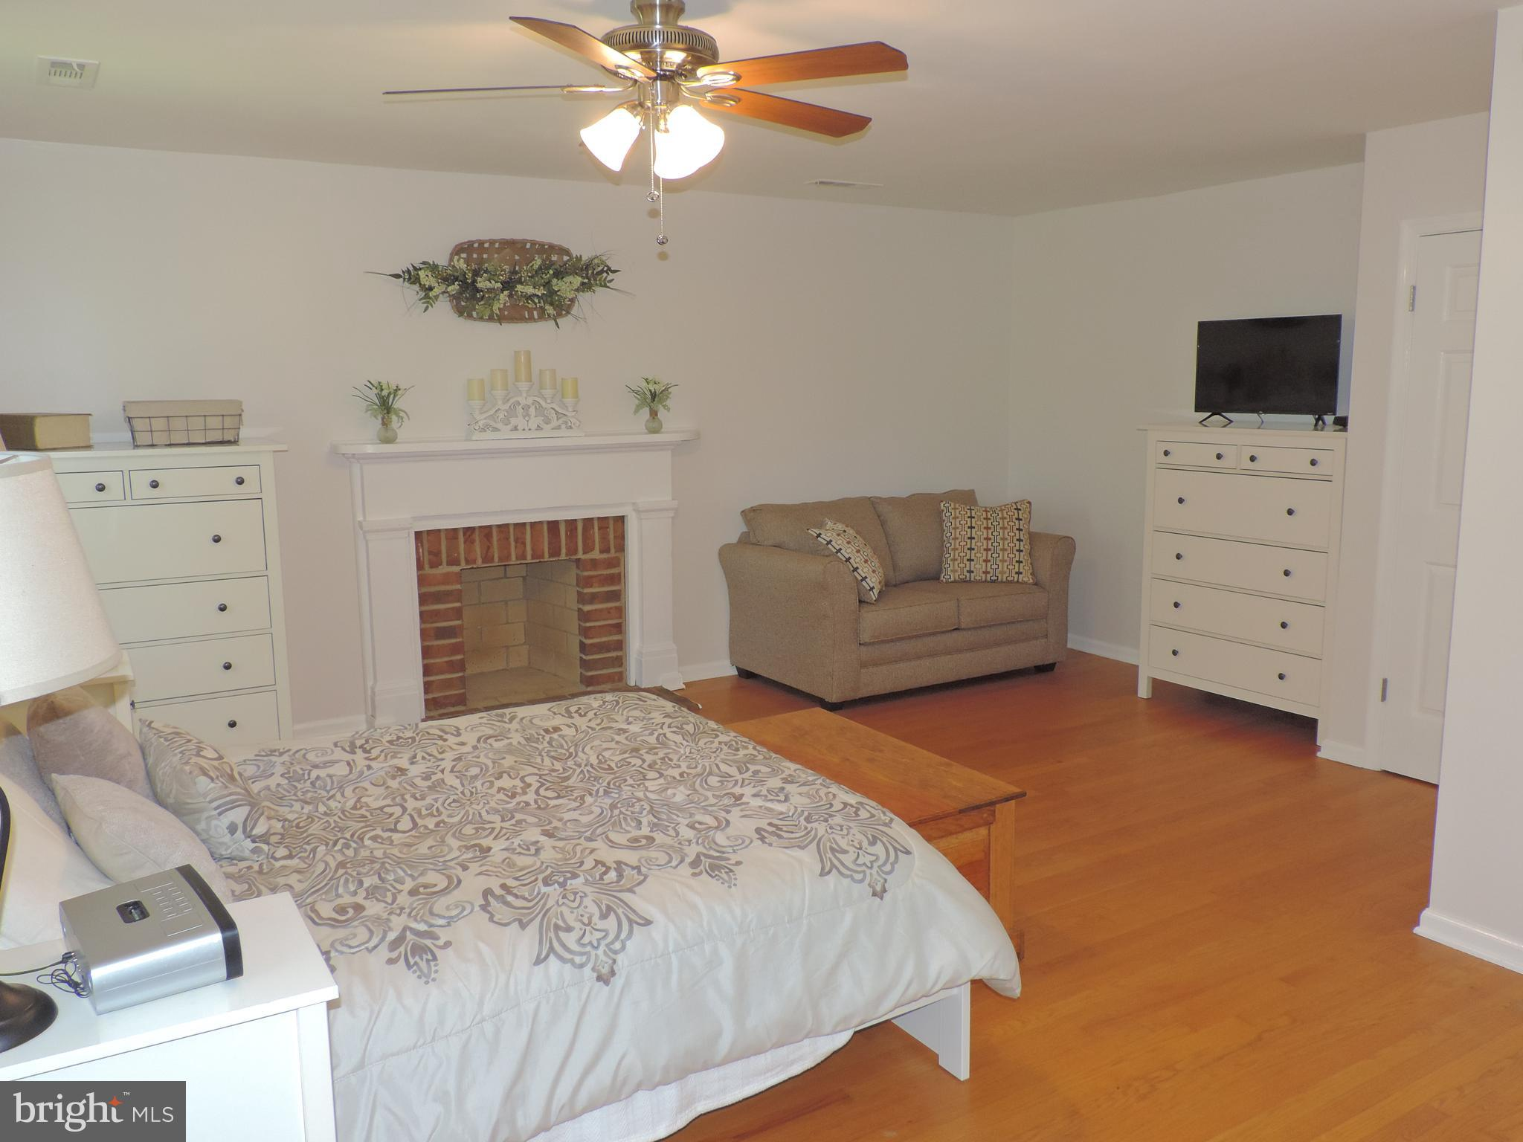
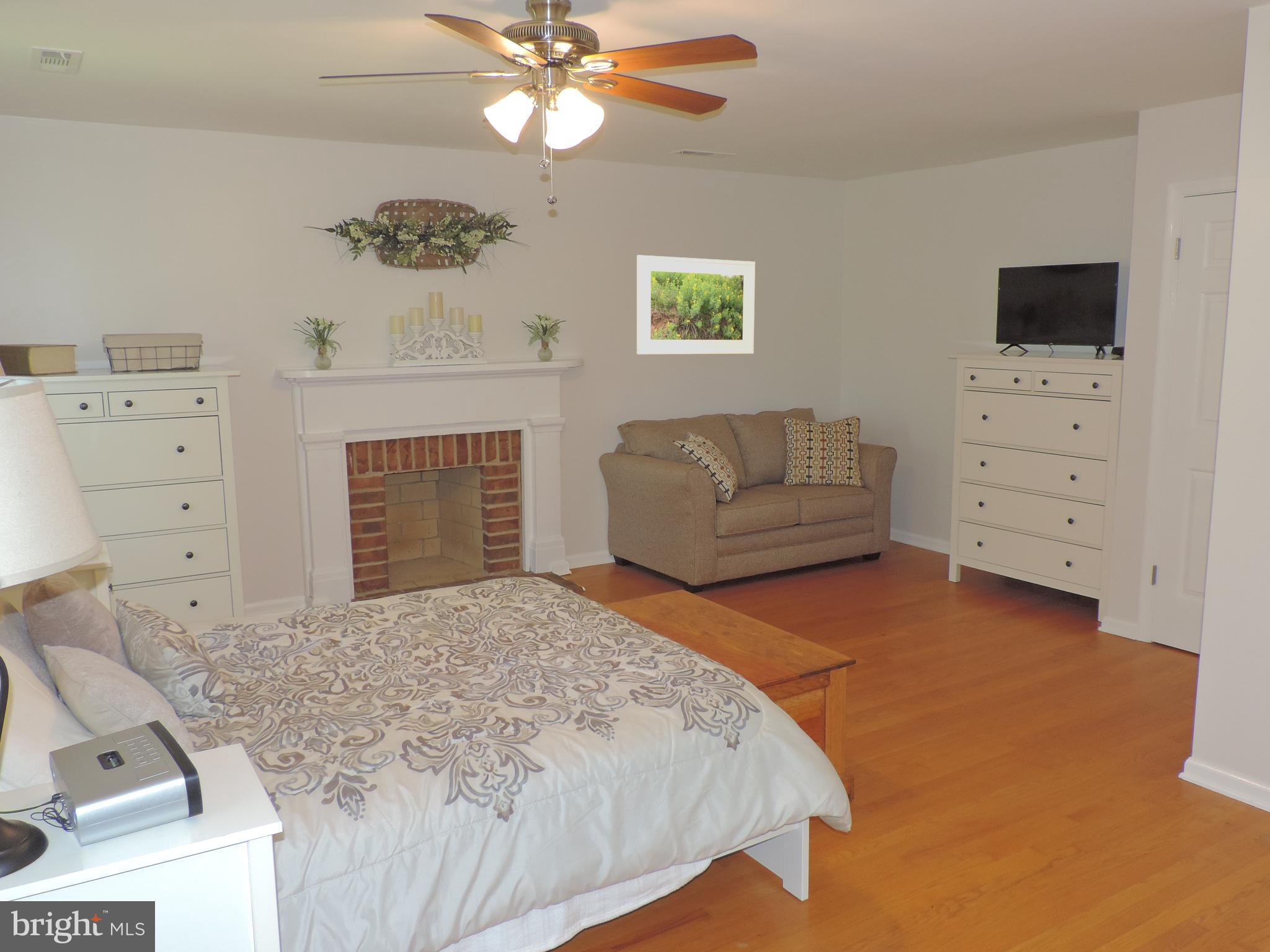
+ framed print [636,254,756,355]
